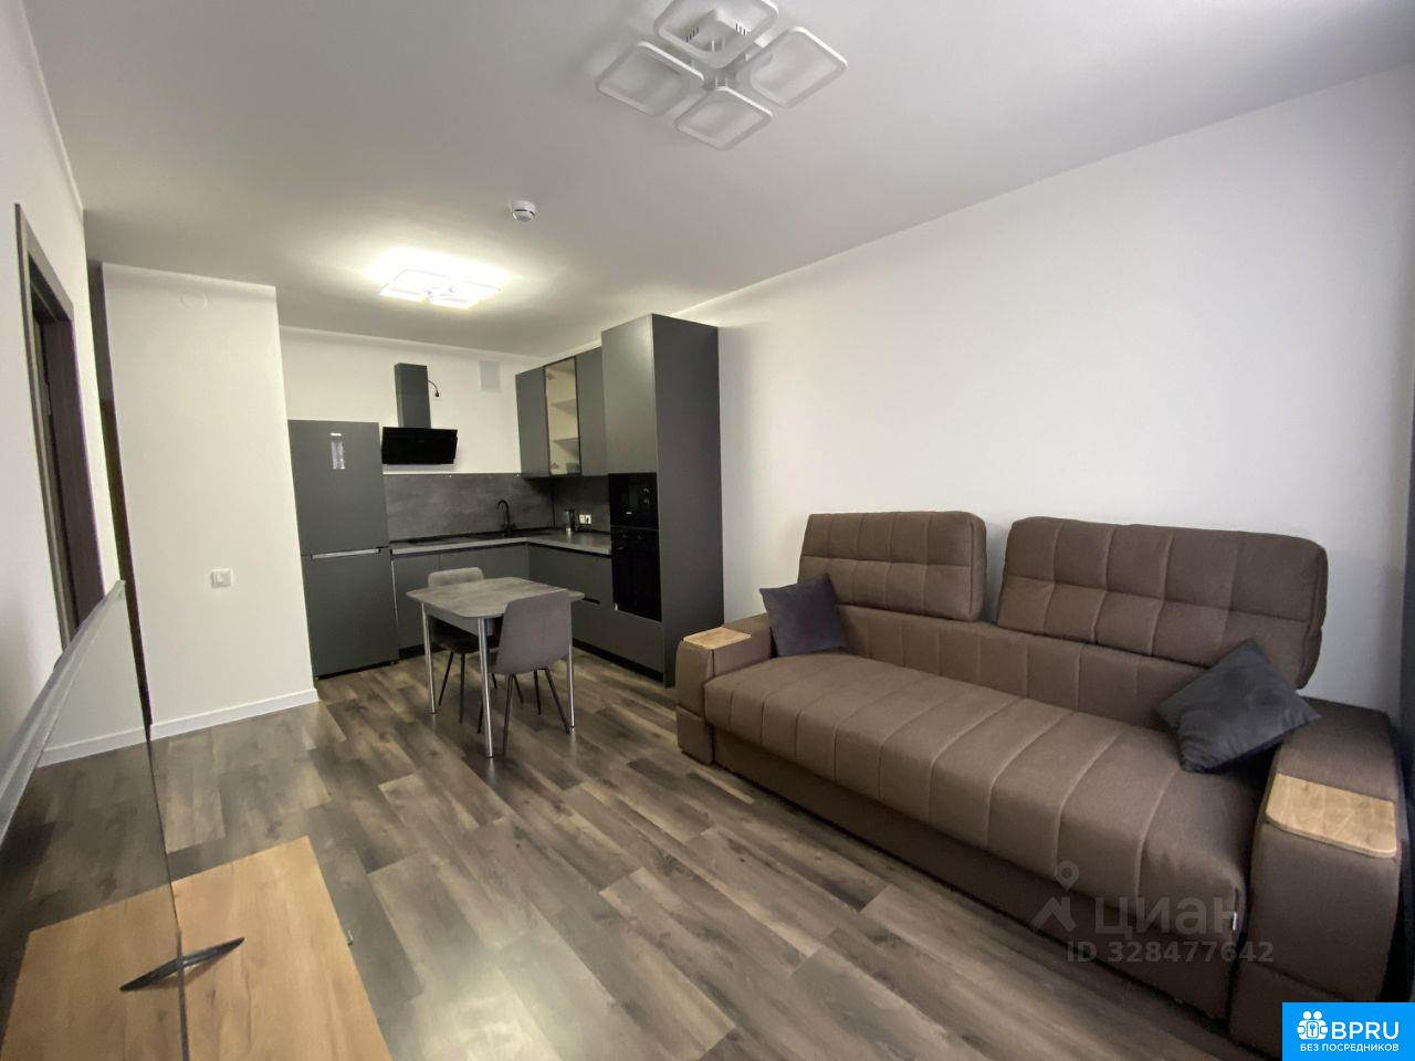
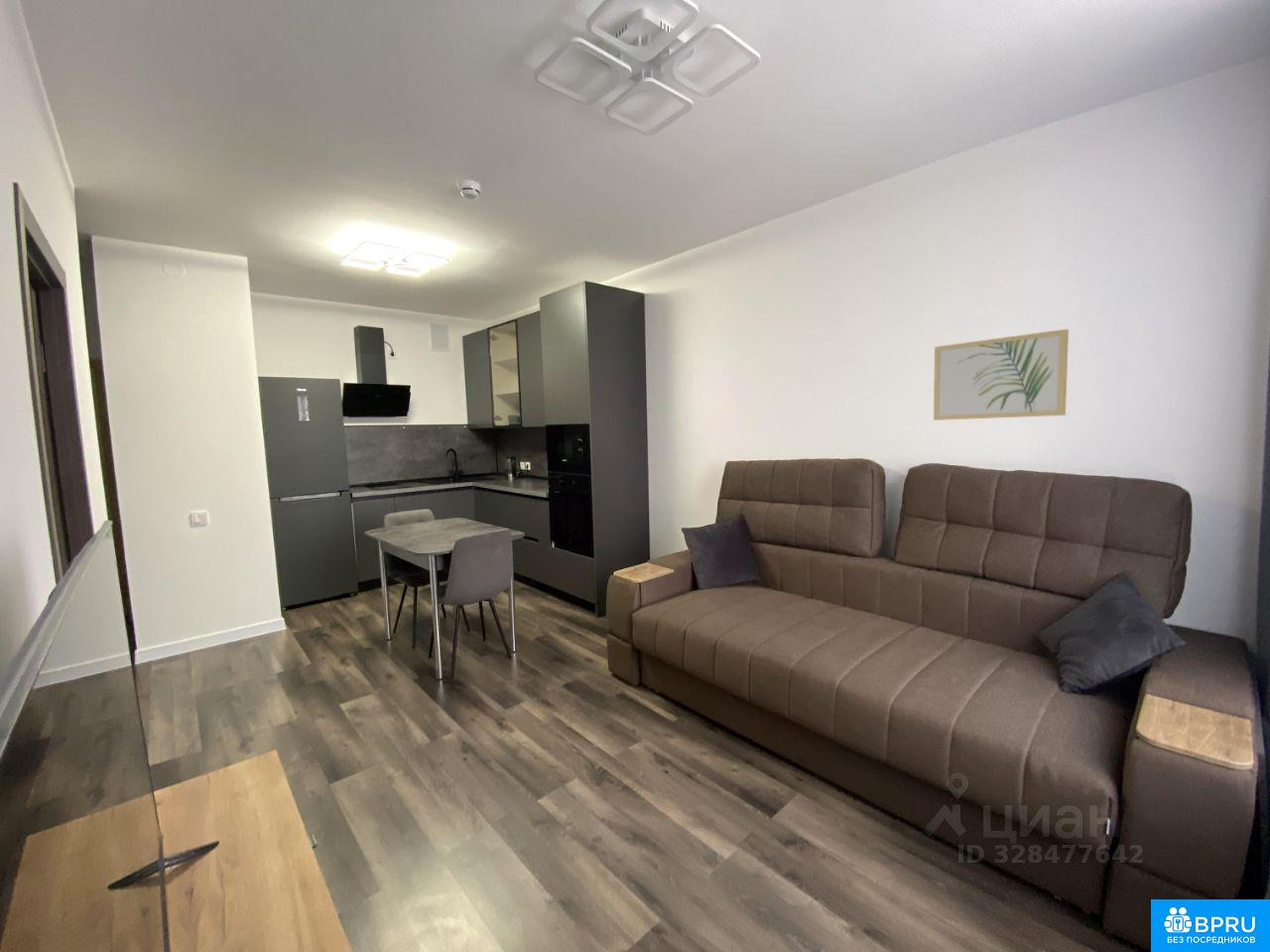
+ wall art [933,328,1070,421]
